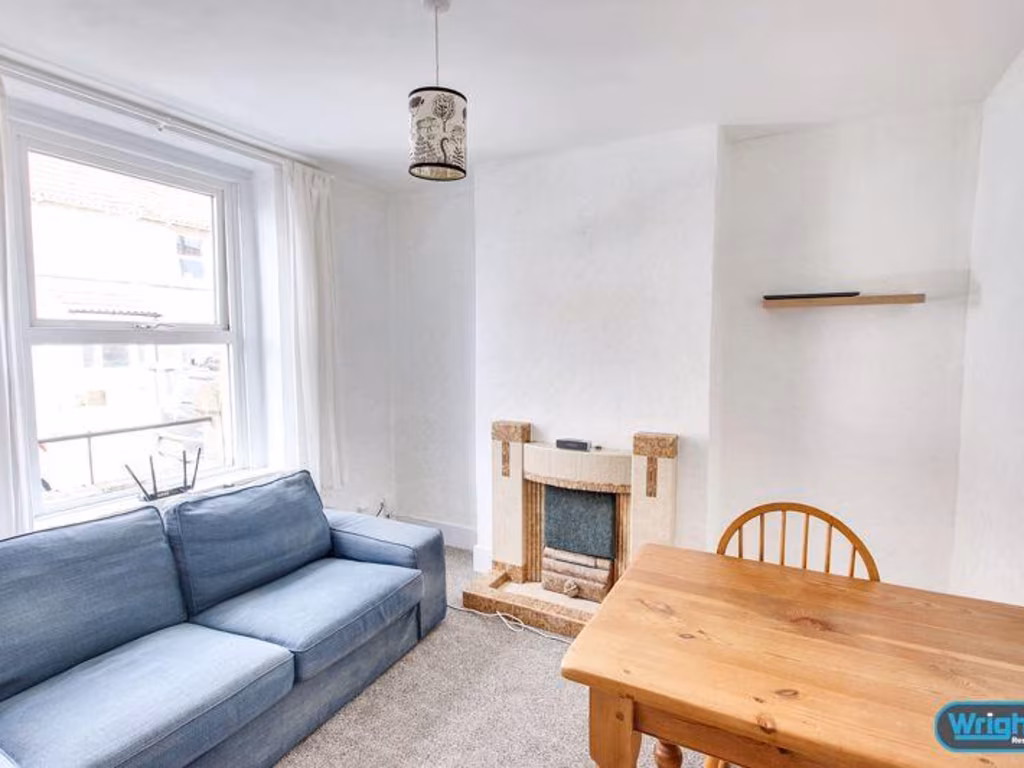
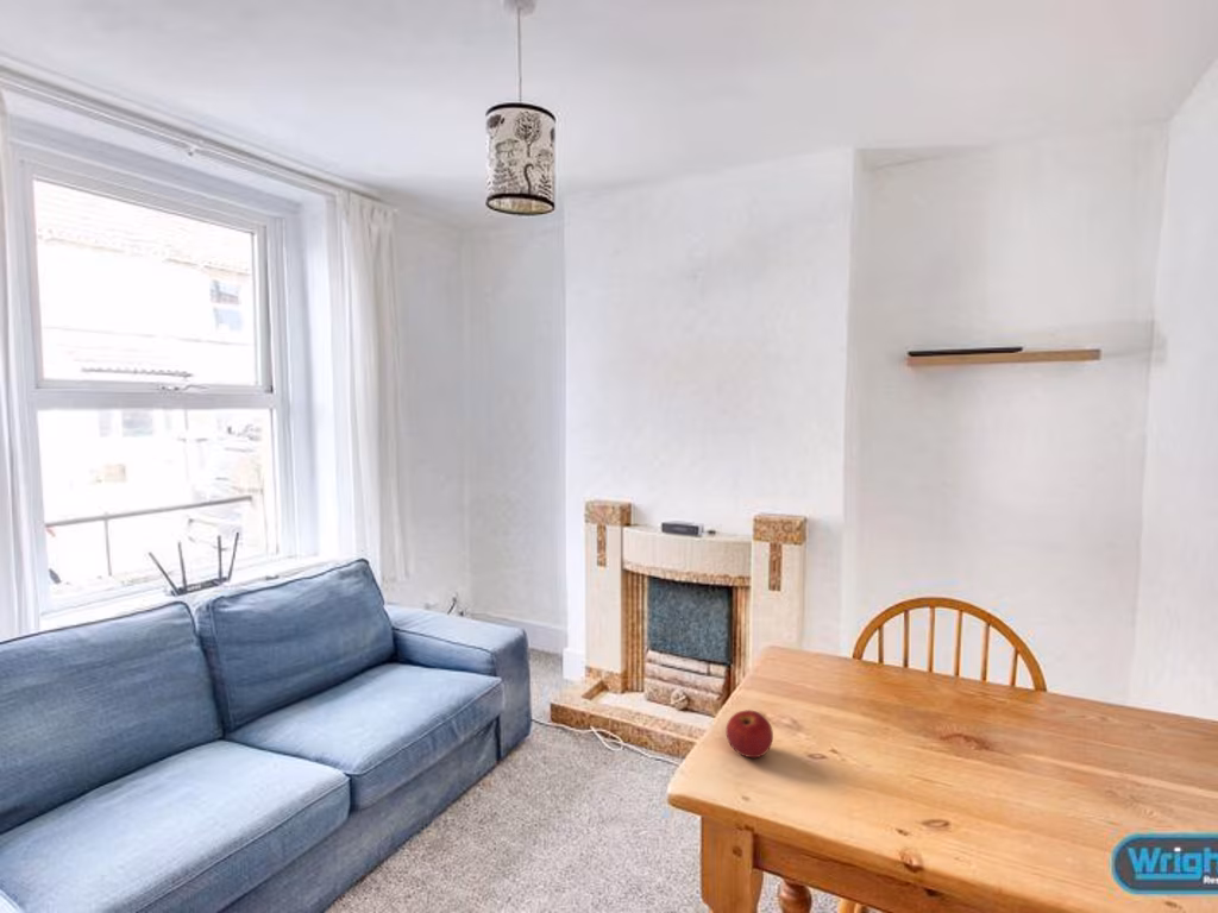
+ apple [724,709,774,758]
